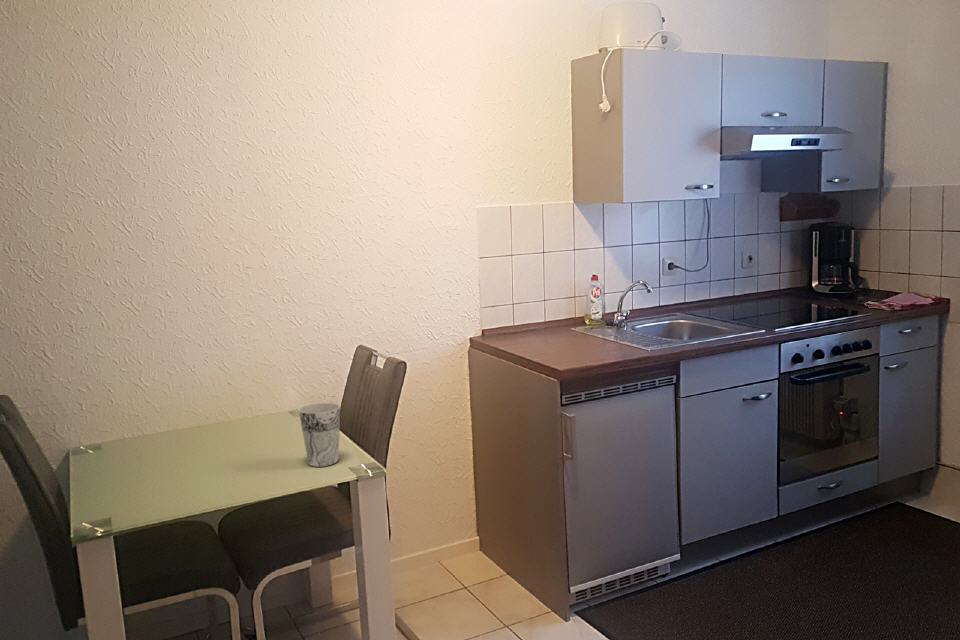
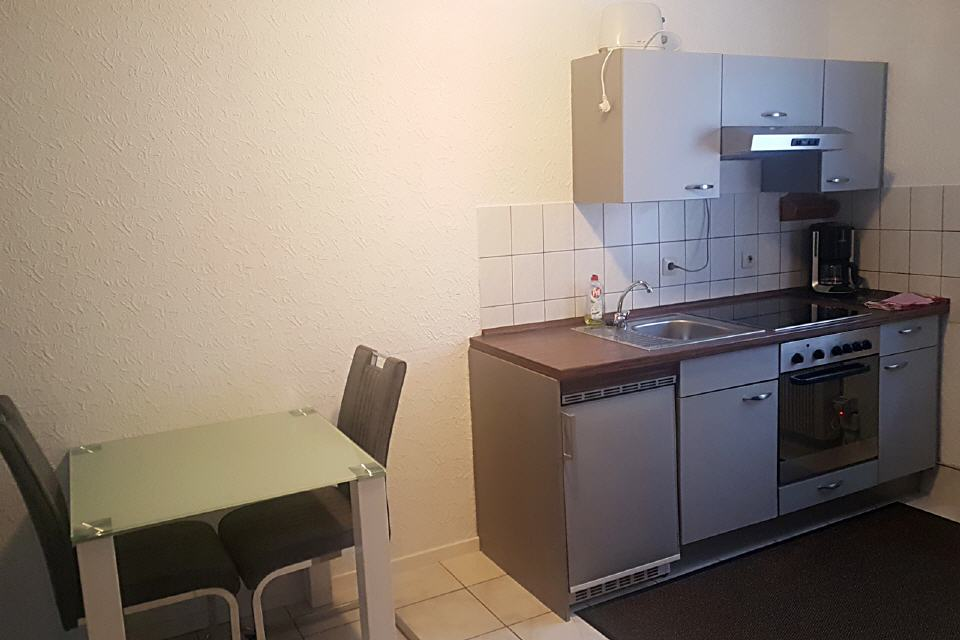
- cup [298,402,341,468]
